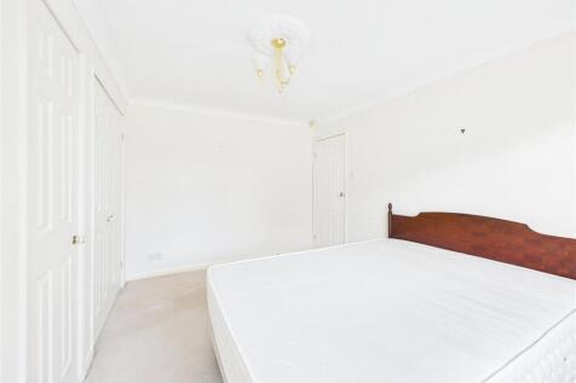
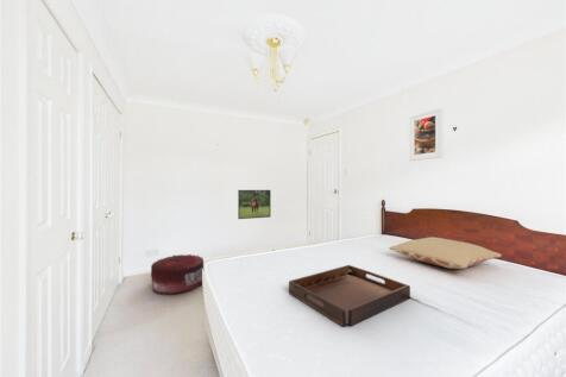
+ serving tray [288,264,411,328]
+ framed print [237,189,272,220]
+ pouf [150,253,205,295]
+ pillow [388,235,503,270]
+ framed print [408,107,444,162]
